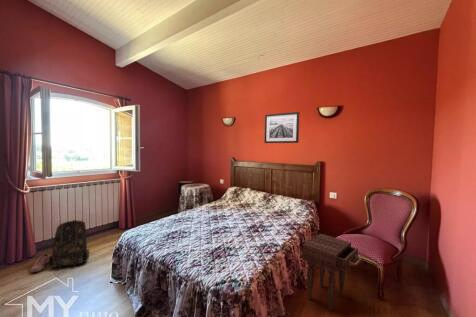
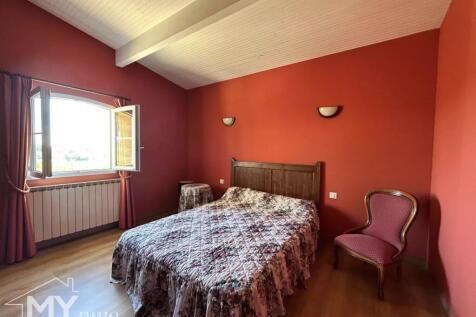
- nightstand [302,233,362,311]
- wall art [263,111,300,144]
- backpack [48,219,90,271]
- shoe [30,252,50,273]
